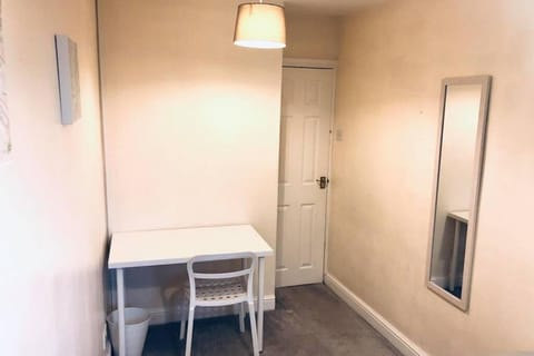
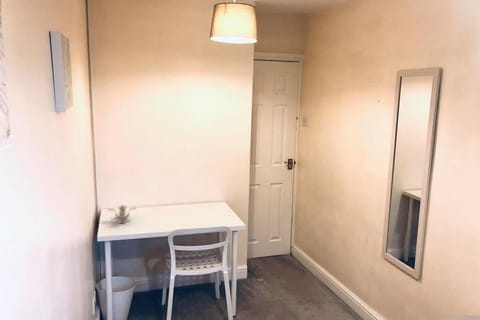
+ flower [107,203,137,225]
